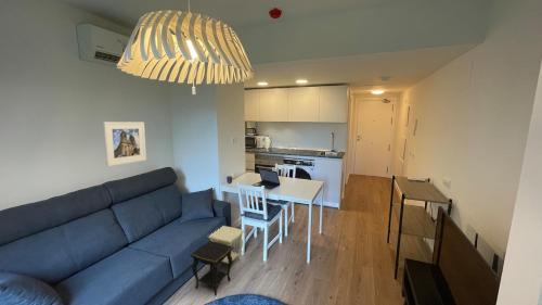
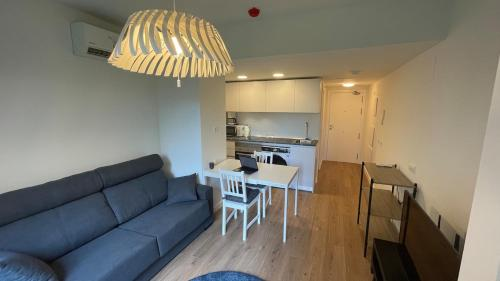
- side table [189,225,245,296]
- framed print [102,120,147,167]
